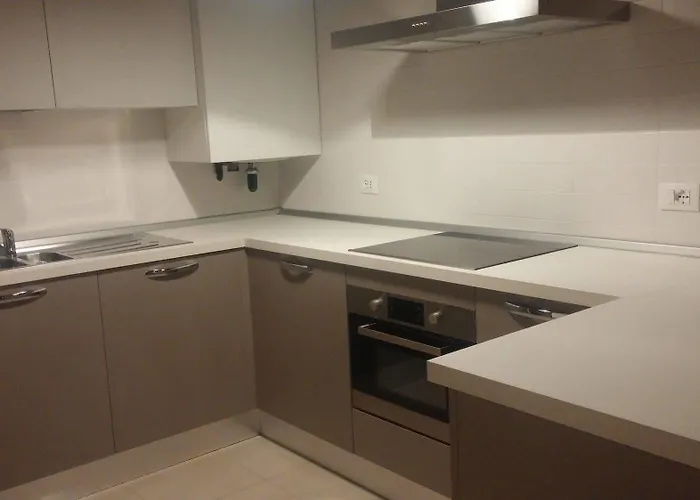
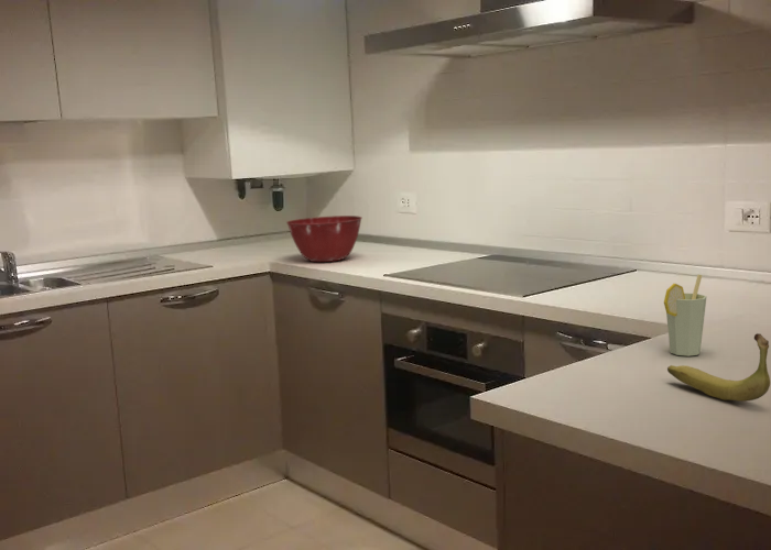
+ banana [666,332,771,403]
+ cup [663,274,708,358]
+ mixing bowl [285,215,363,263]
